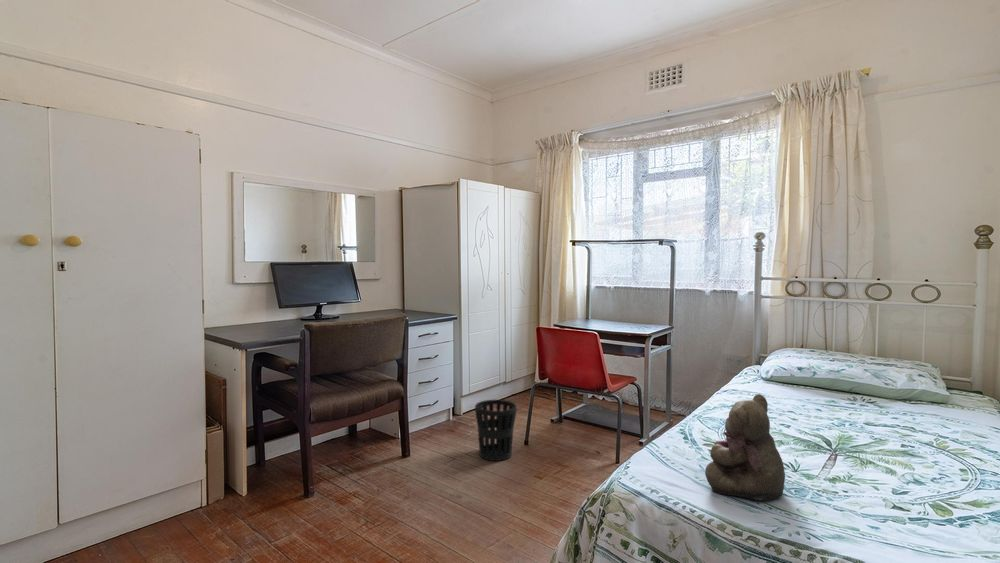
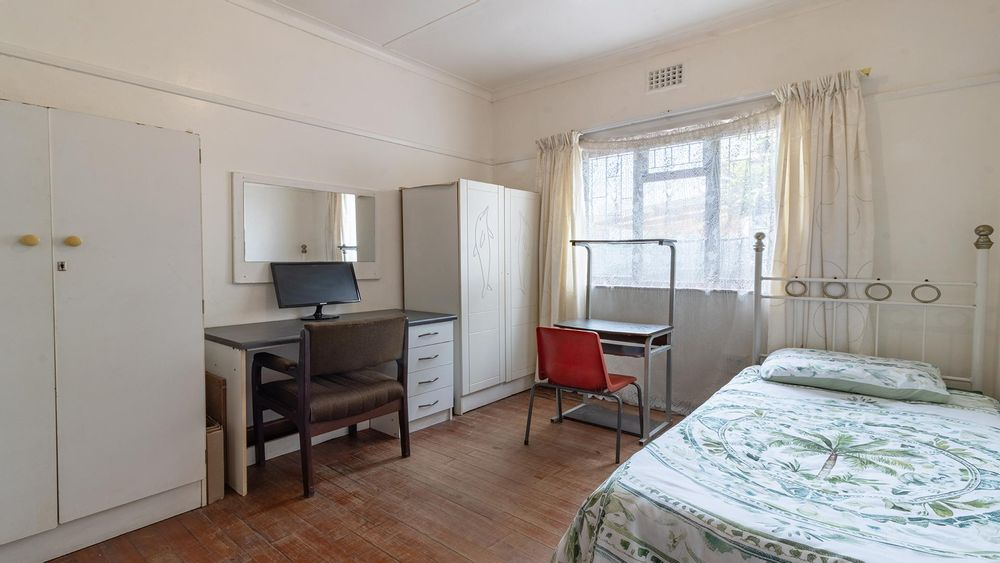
- wastebasket [474,399,518,462]
- teddy bear [704,393,786,502]
